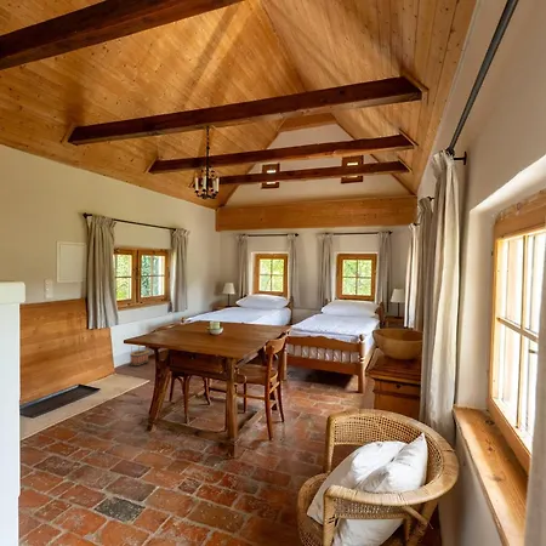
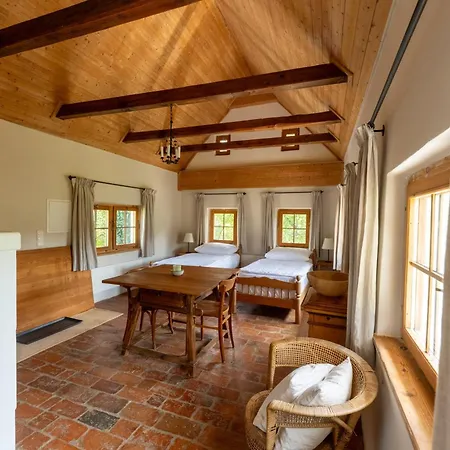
- basket [129,345,150,366]
